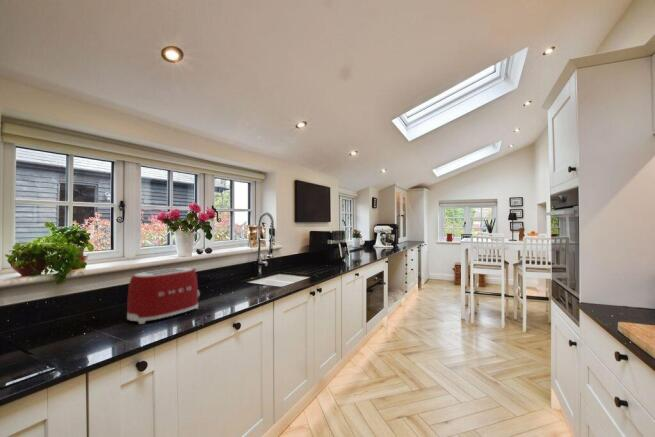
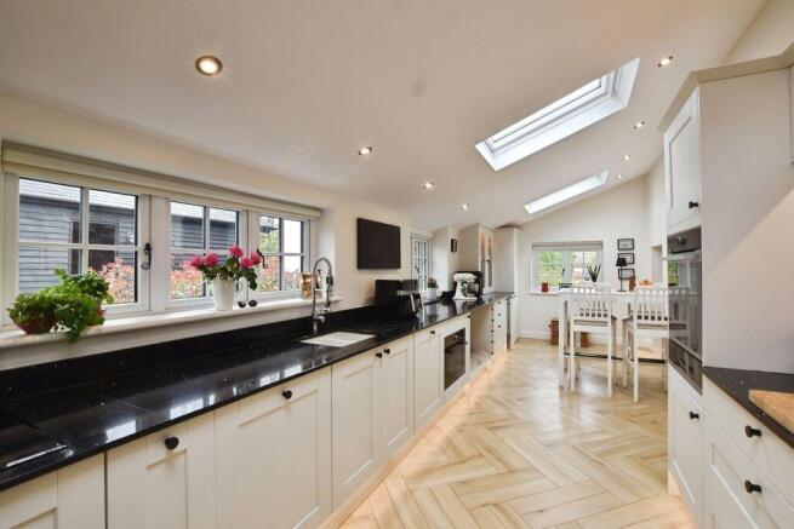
- toaster [126,266,201,325]
